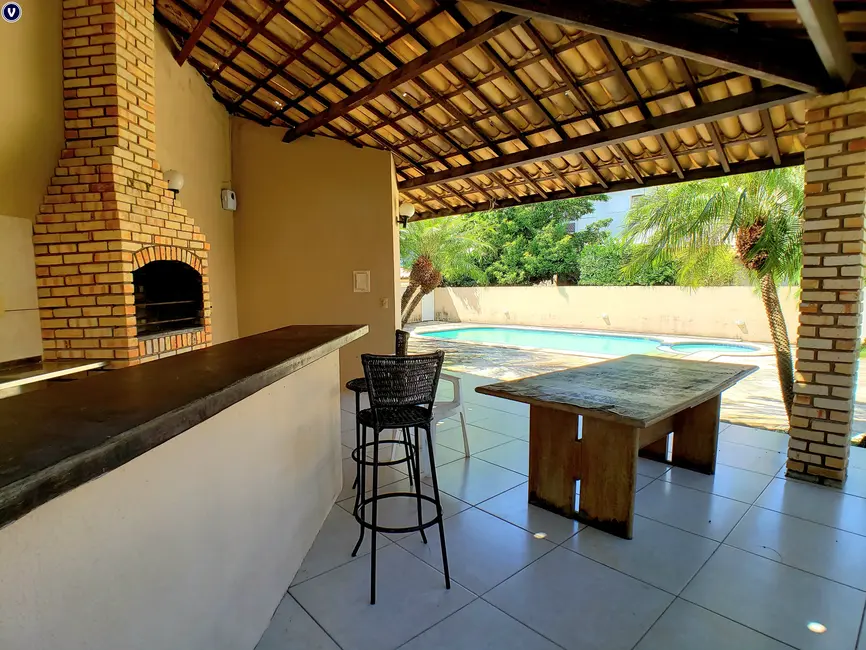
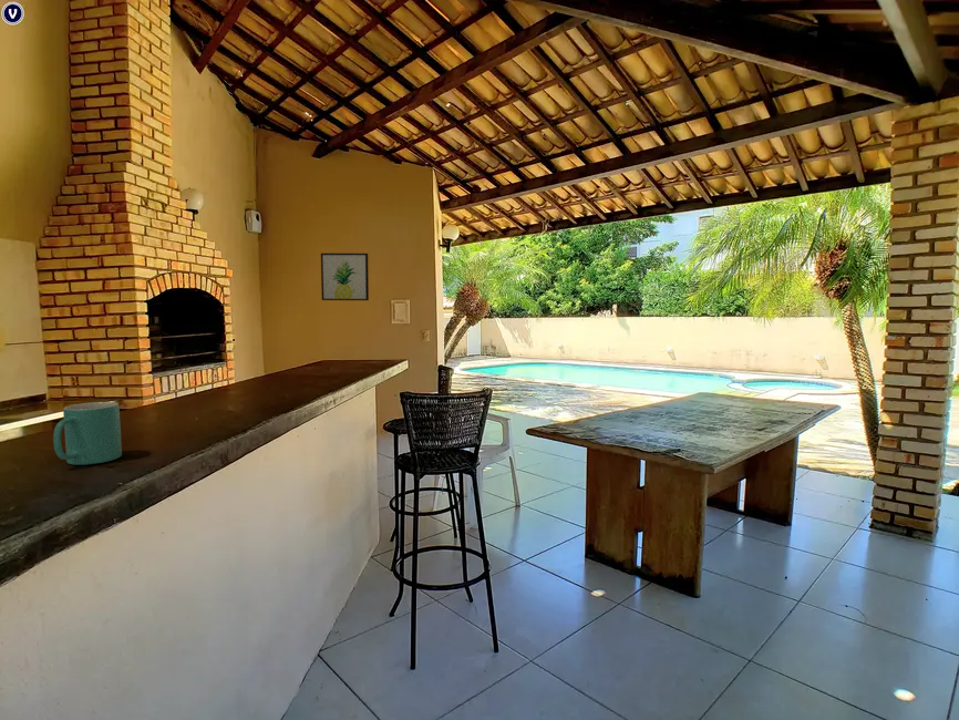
+ mug [52,401,123,466]
+ wall art [320,253,370,301]
